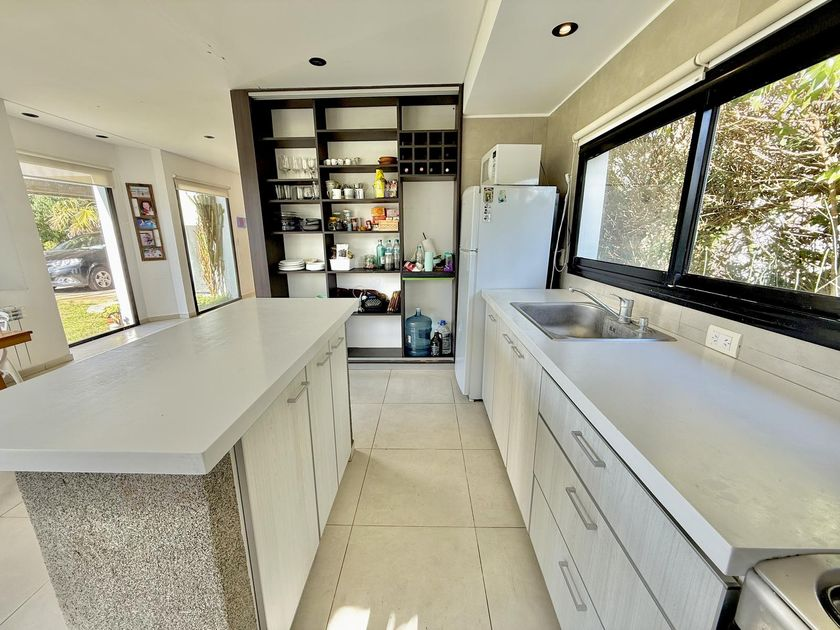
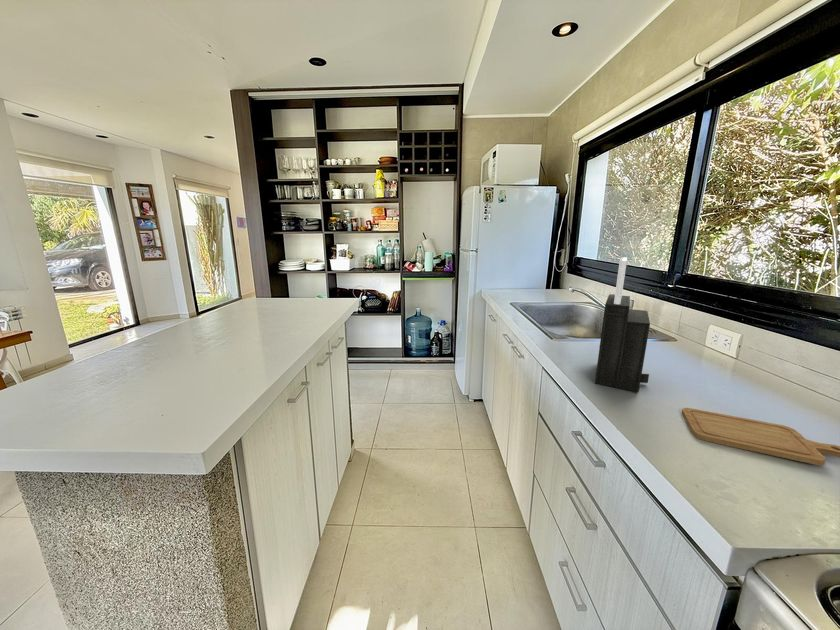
+ knife block [594,256,651,393]
+ chopping board [681,407,840,466]
